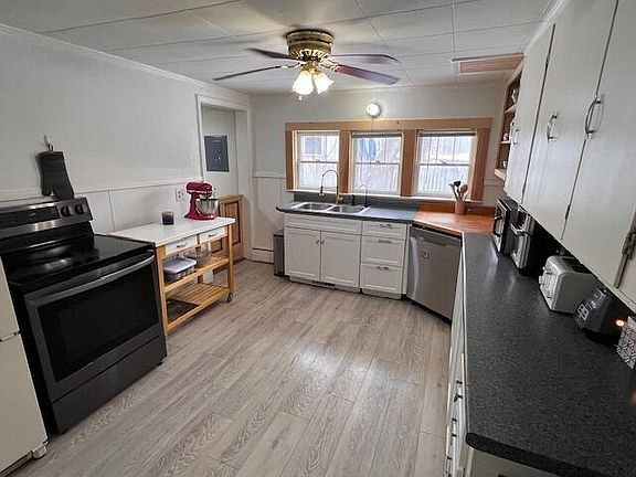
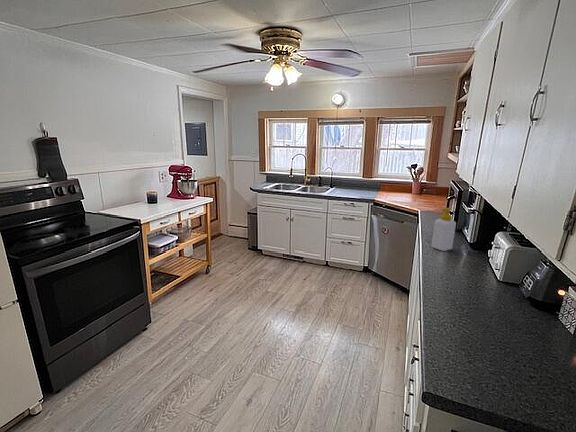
+ soap bottle [431,207,457,252]
